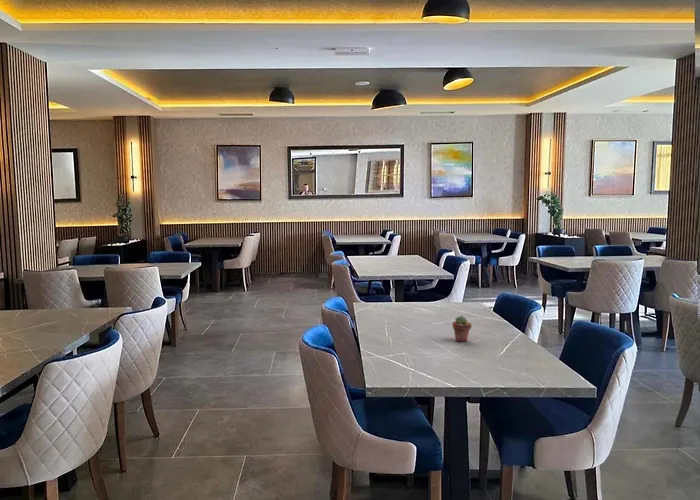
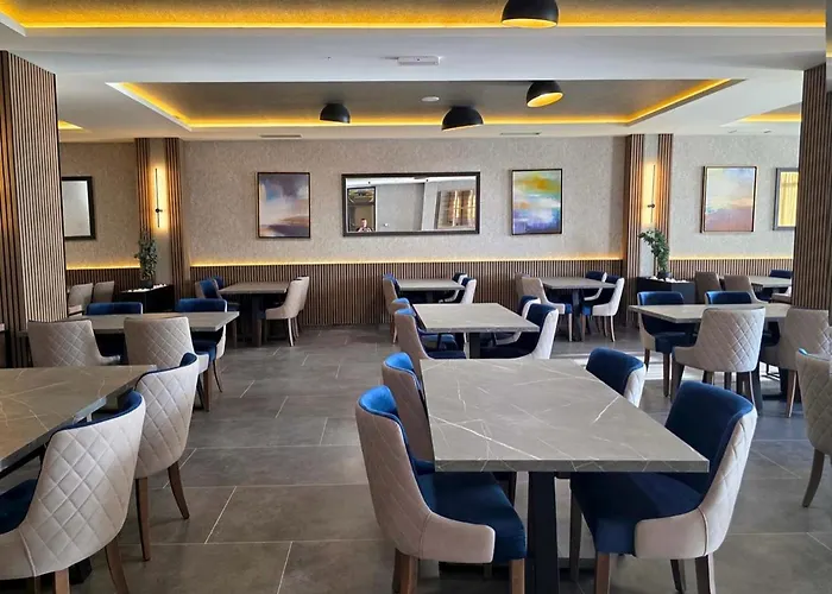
- potted succulent [451,315,473,343]
